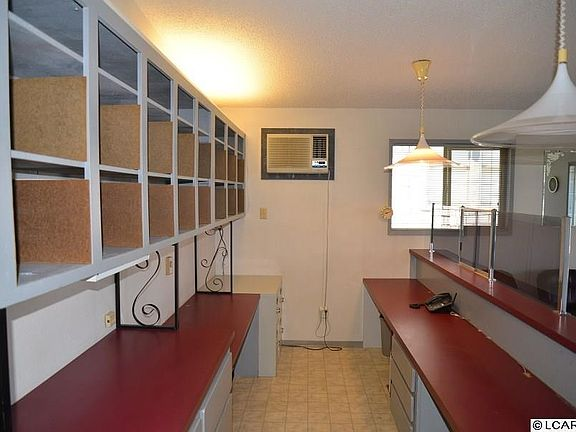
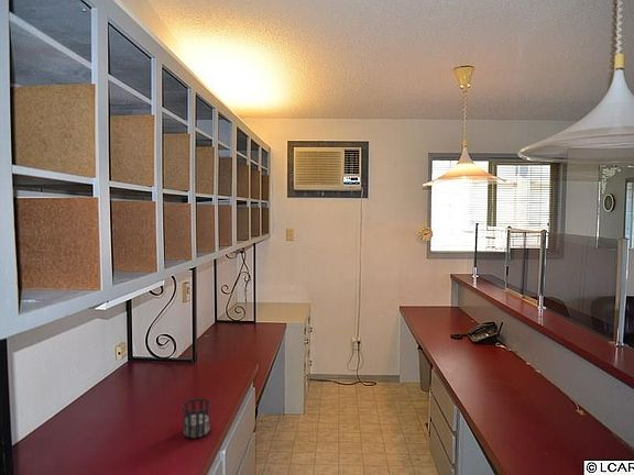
+ cup [181,397,212,439]
